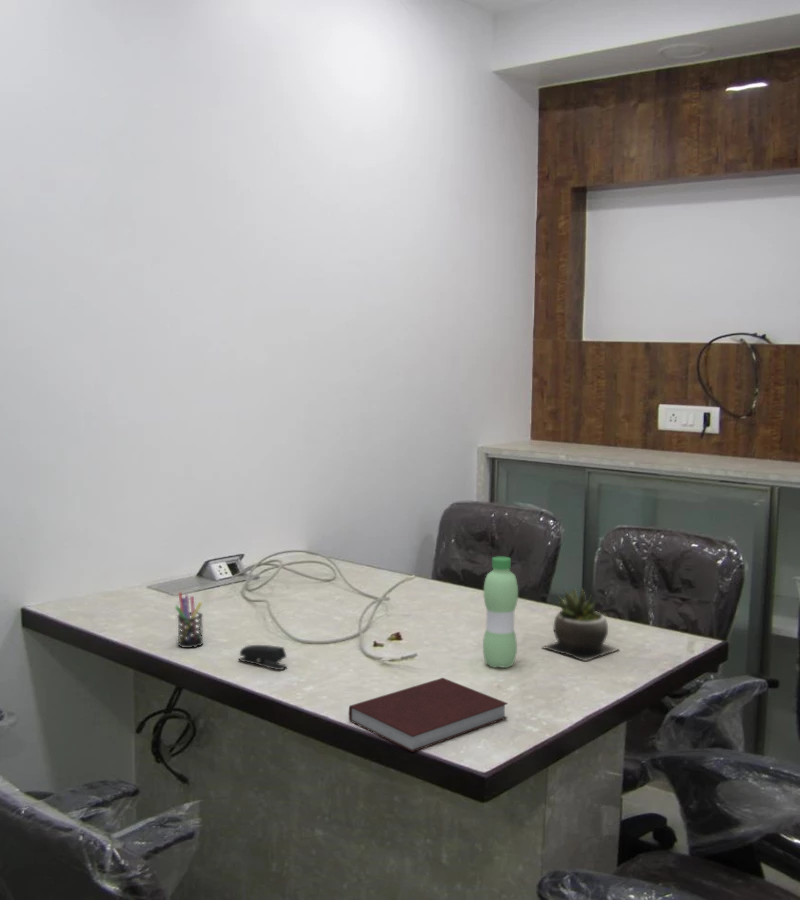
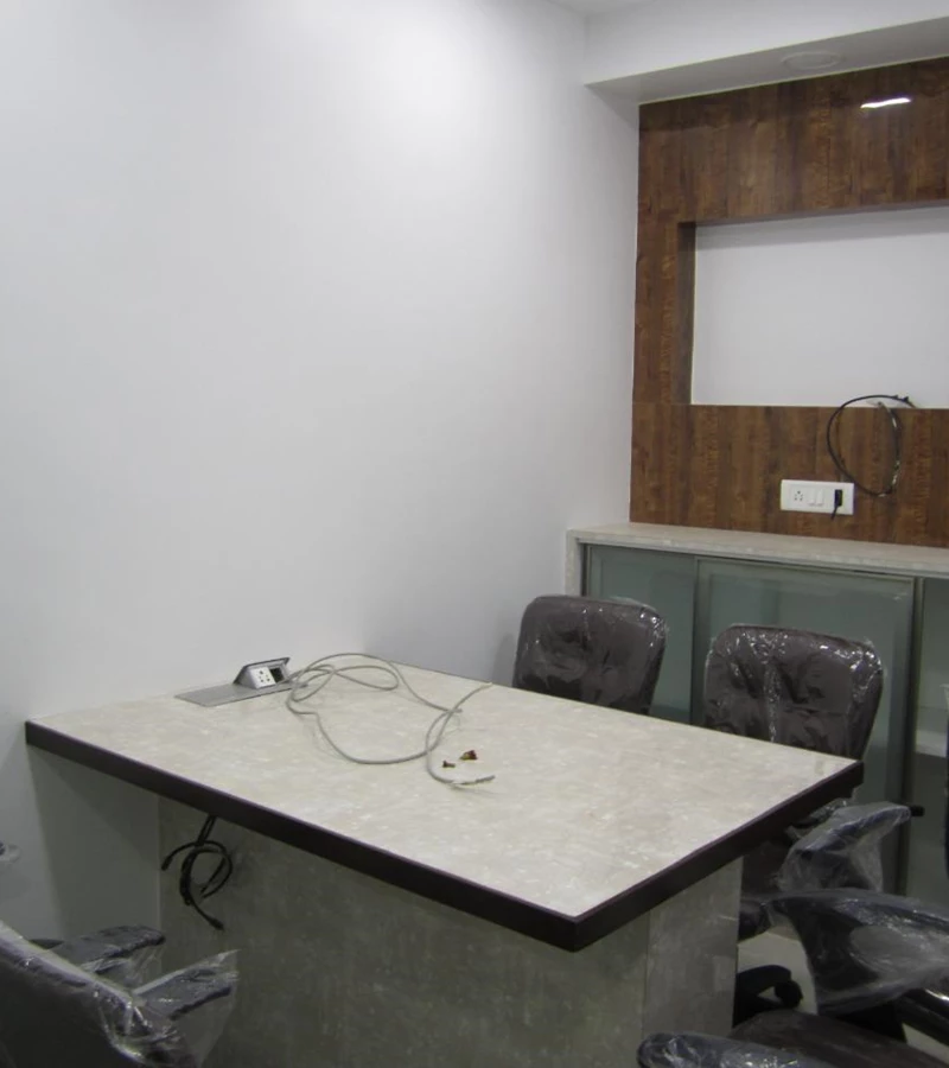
- water bottle [482,556,519,669]
- stapler [237,644,288,671]
- pen holder [174,591,204,649]
- succulent plant [541,587,620,662]
- notebook [348,677,509,753]
